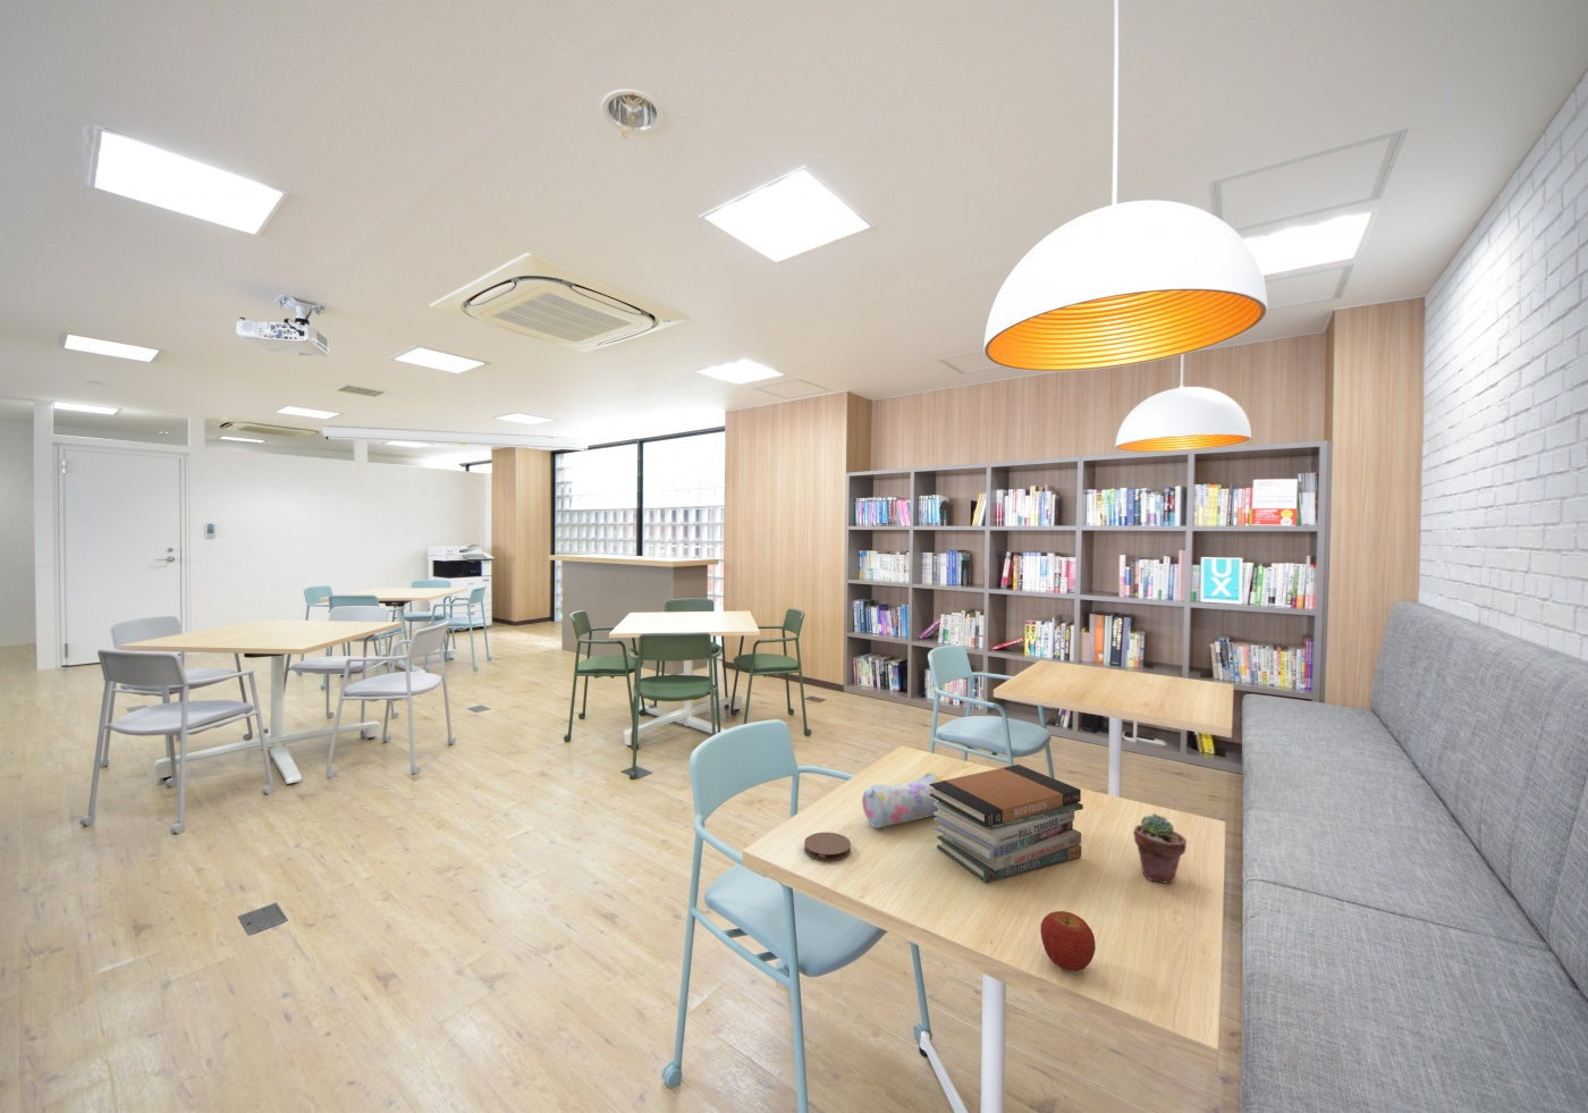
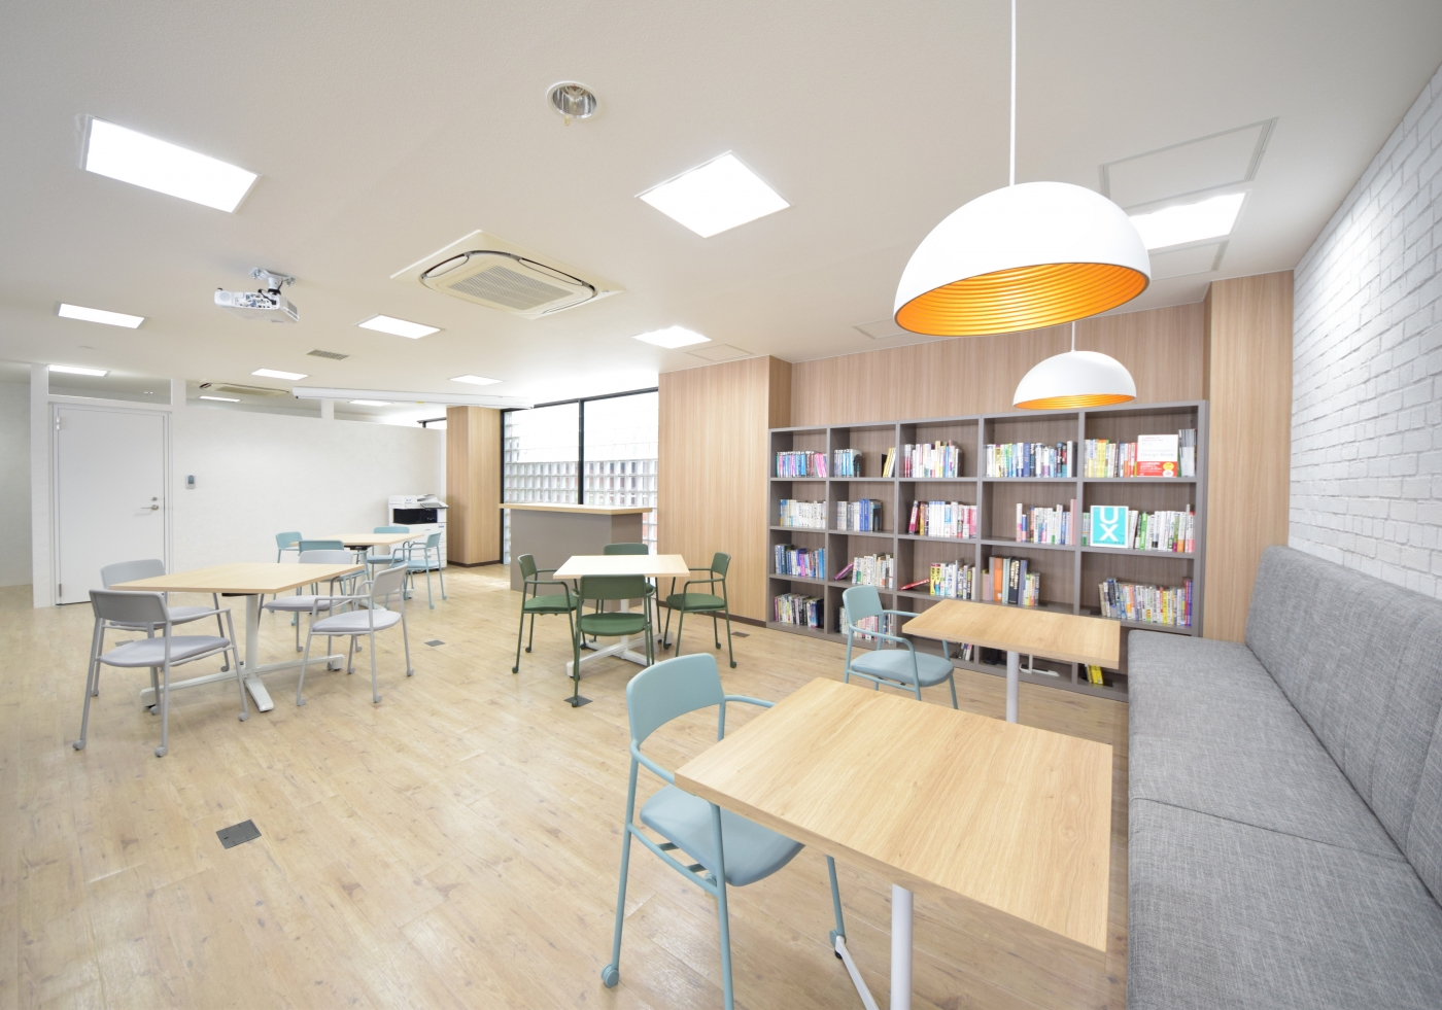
- book stack [929,764,1085,884]
- apple [1040,910,1097,972]
- coaster [804,832,852,862]
- pencil case [860,773,942,829]
- potted succulent [1133,812,1187,884]
